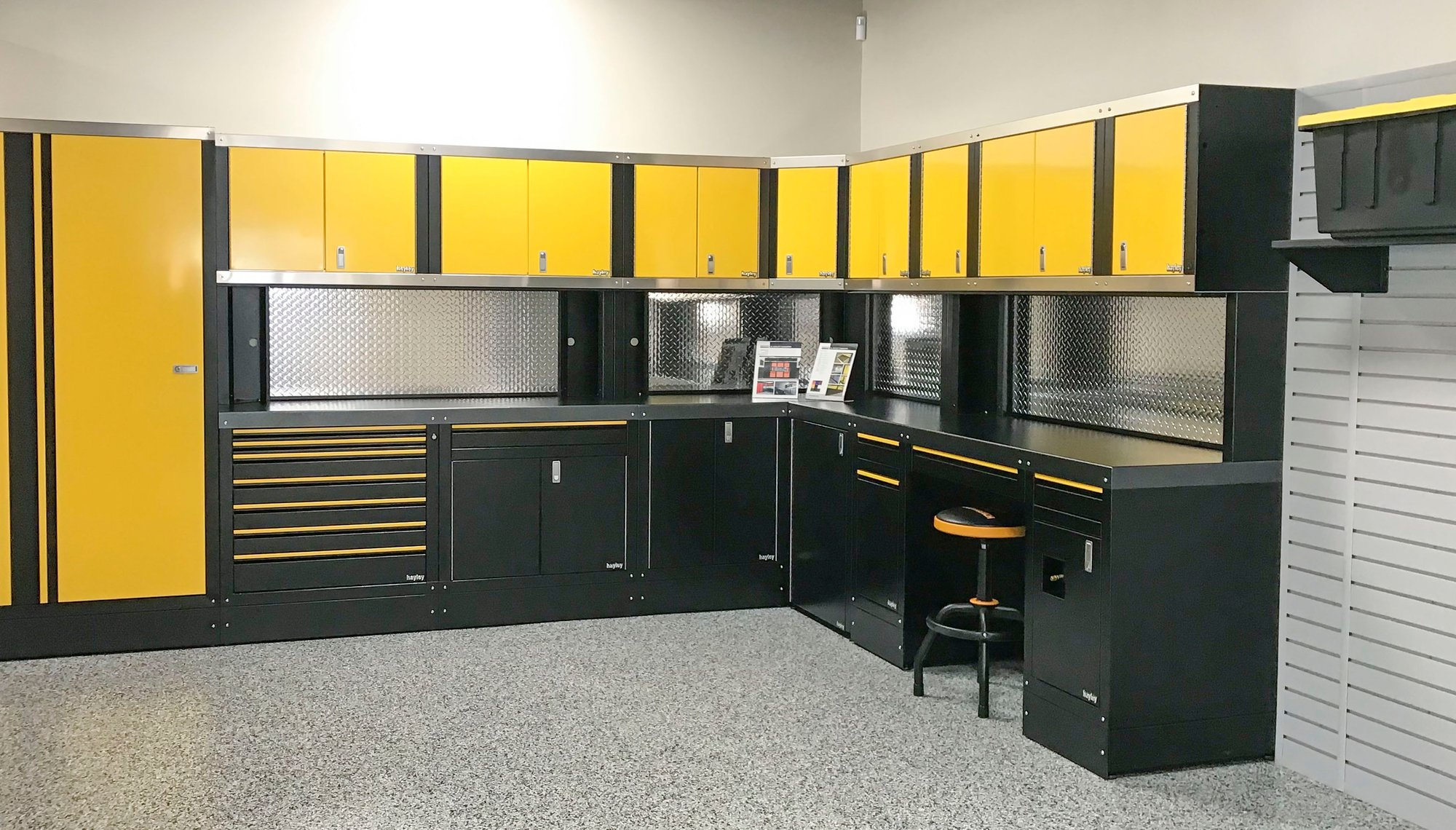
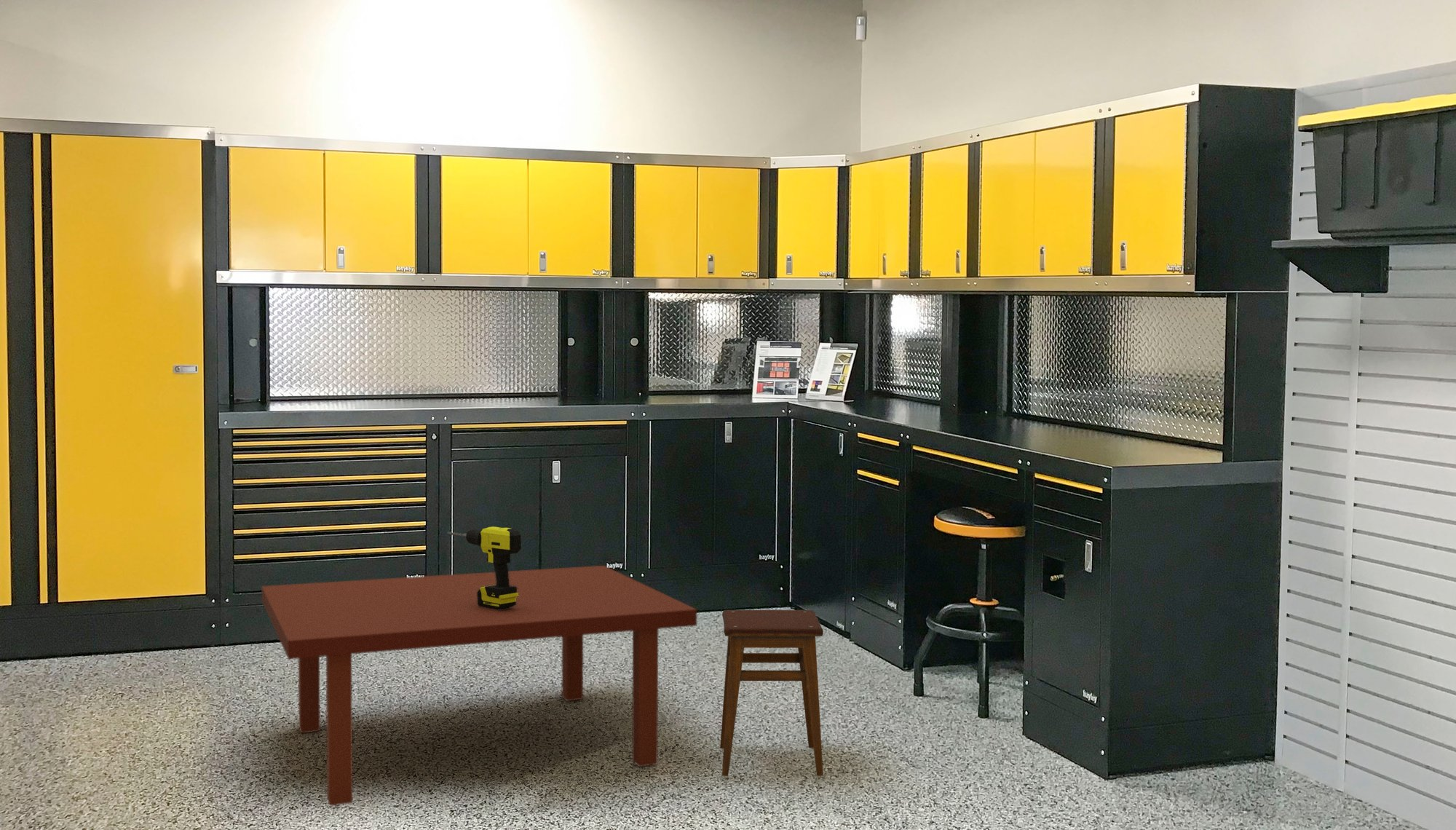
+ coffee table [261,565,698,807]
+ power drill [446,526,522,610]
+ stool [719,609,824,777]
